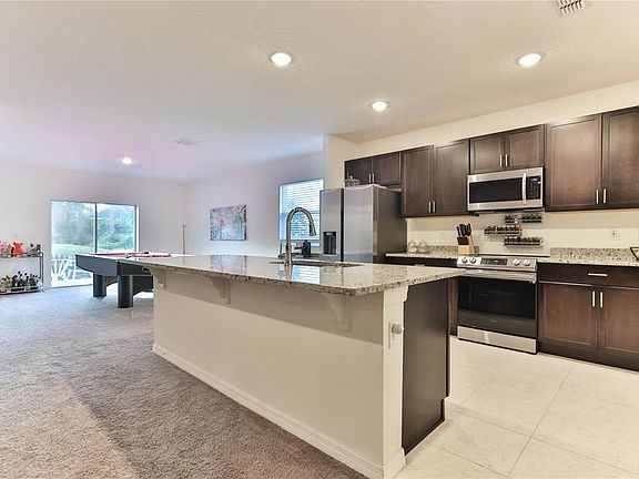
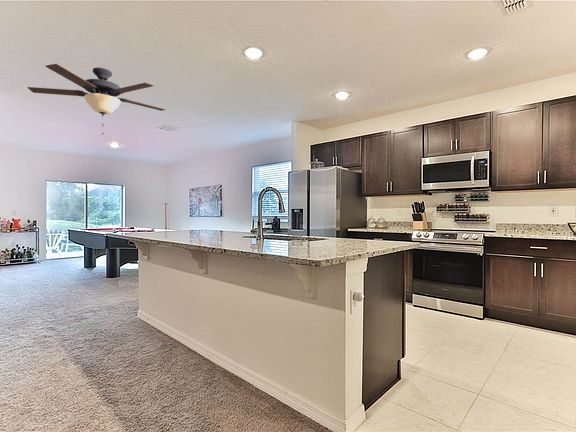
+ ceiling fan [26,63,167,136]
